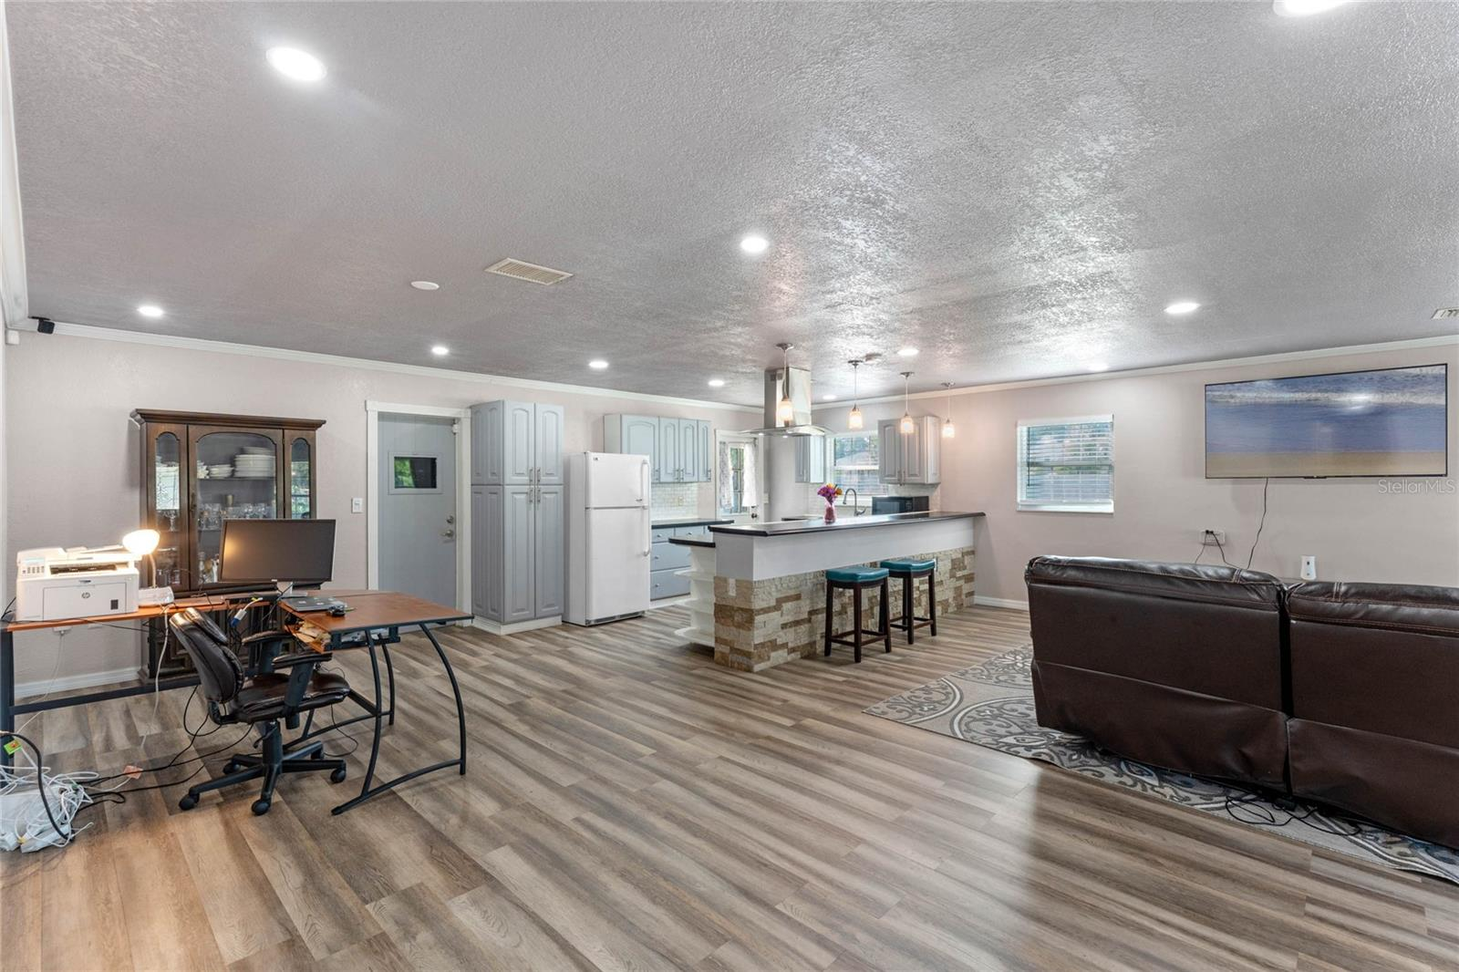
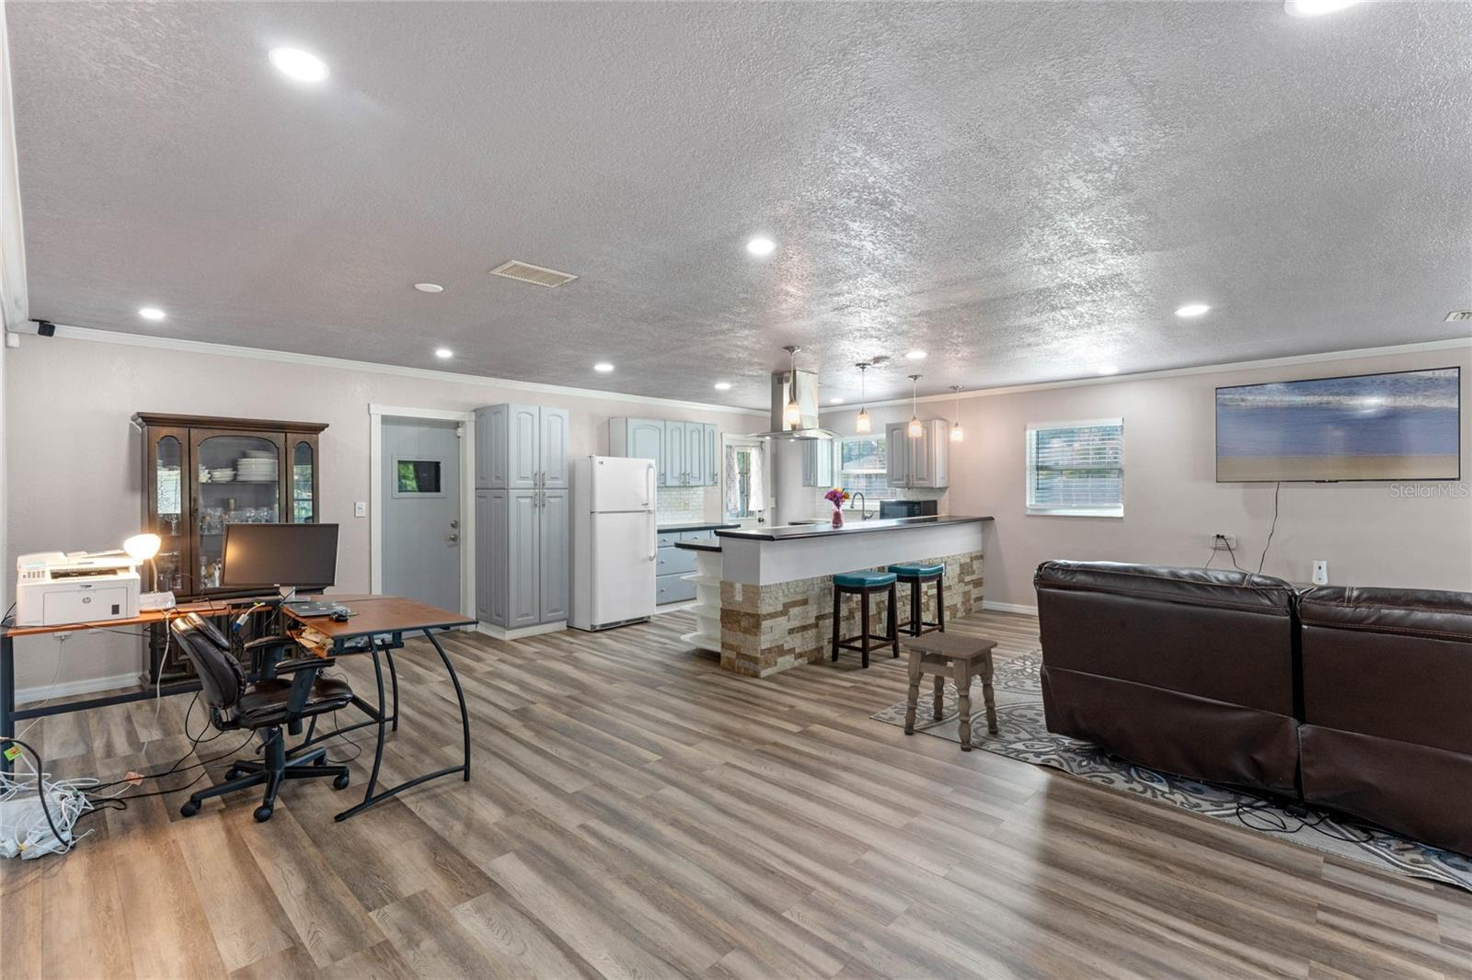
+ side table [903,631,999,752]
